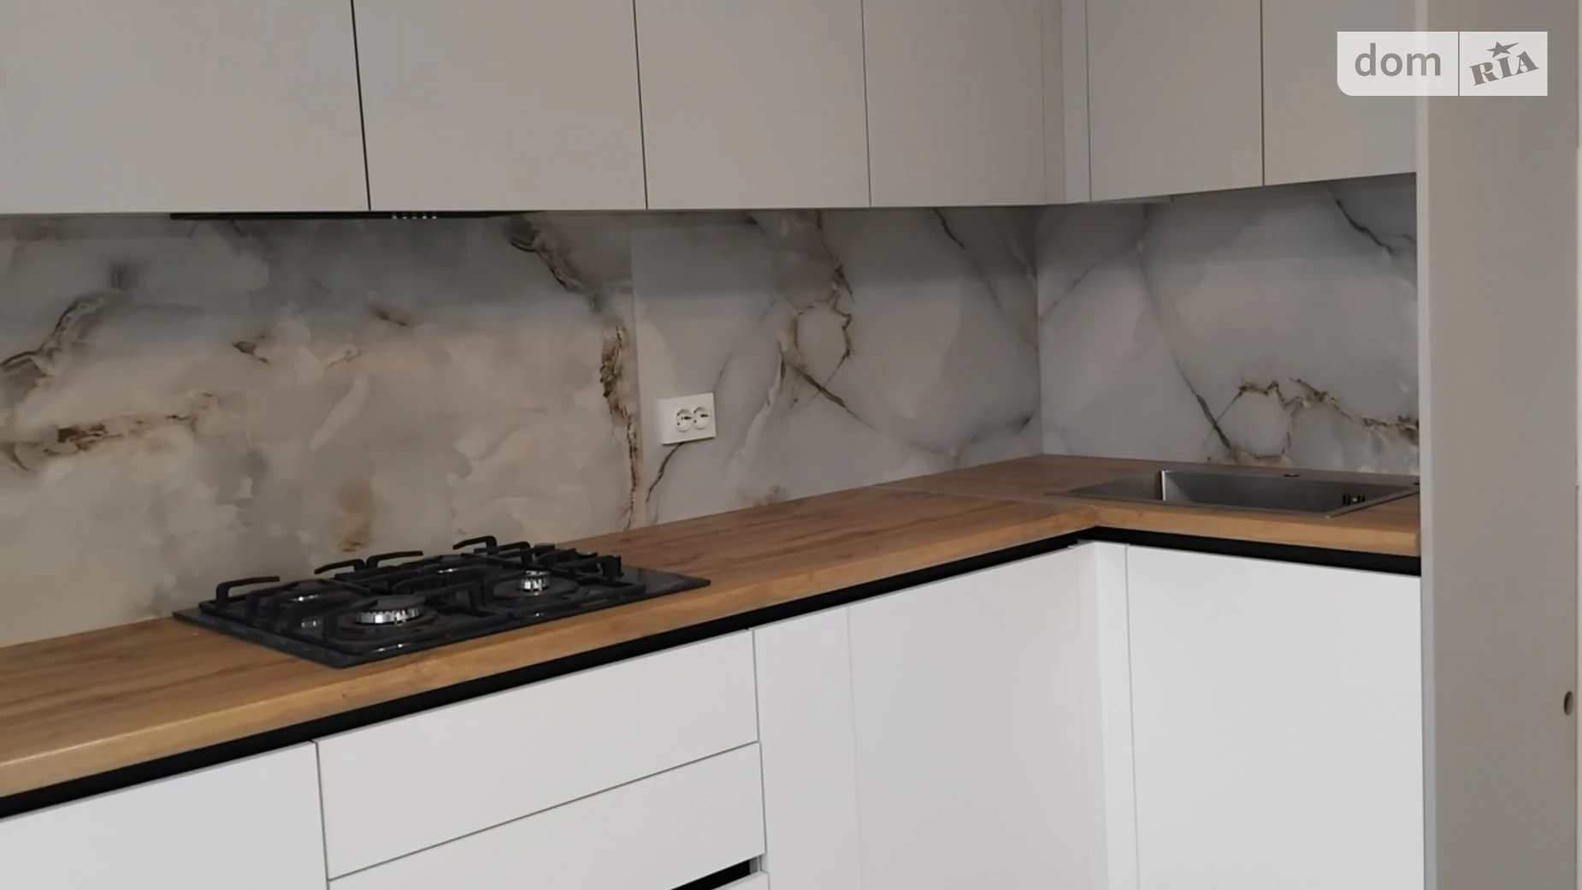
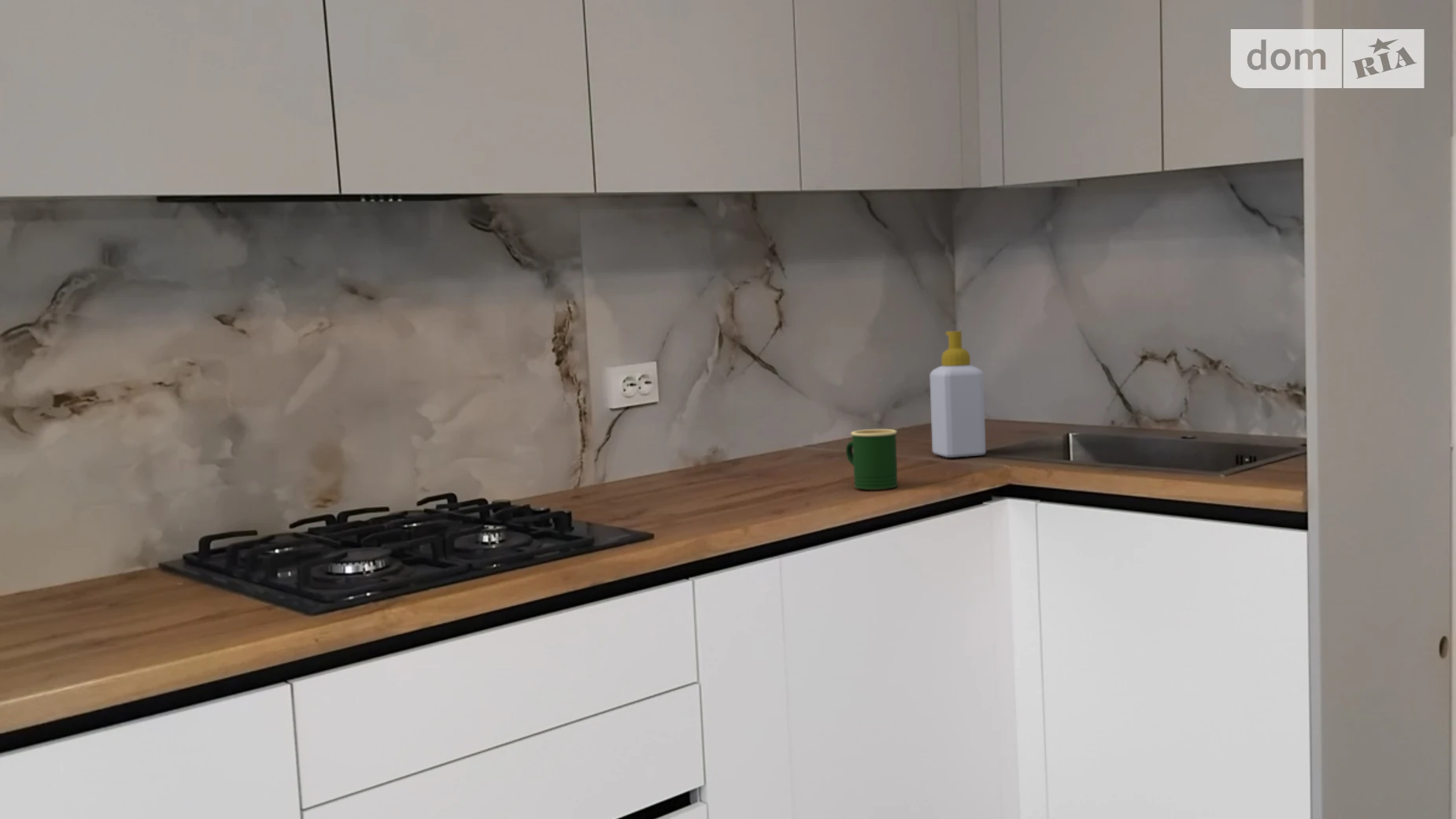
+ soap bottle [929,330,986,458]
+ mug [845,428,899,491]
